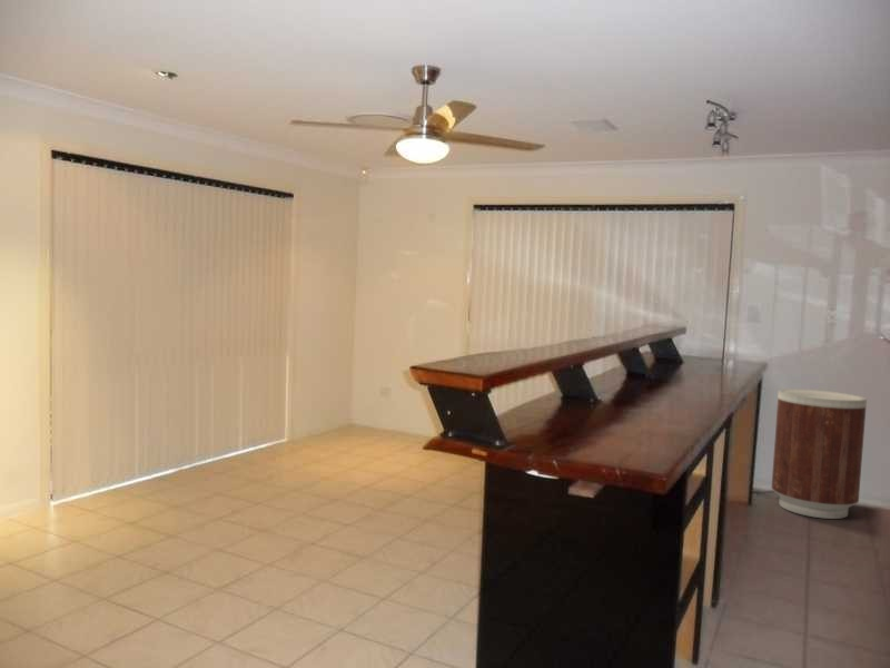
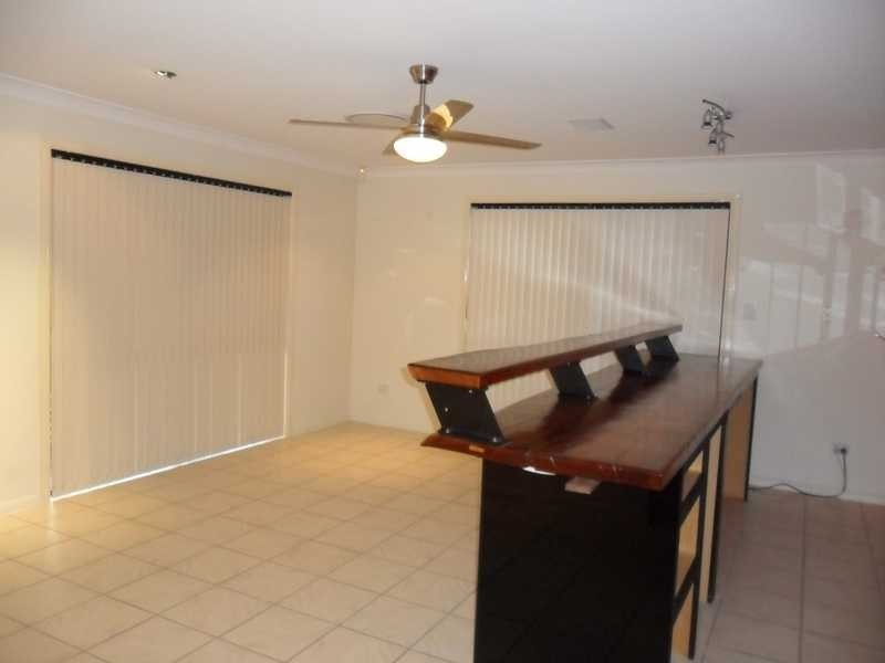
- trash can [770,387,868,520]
